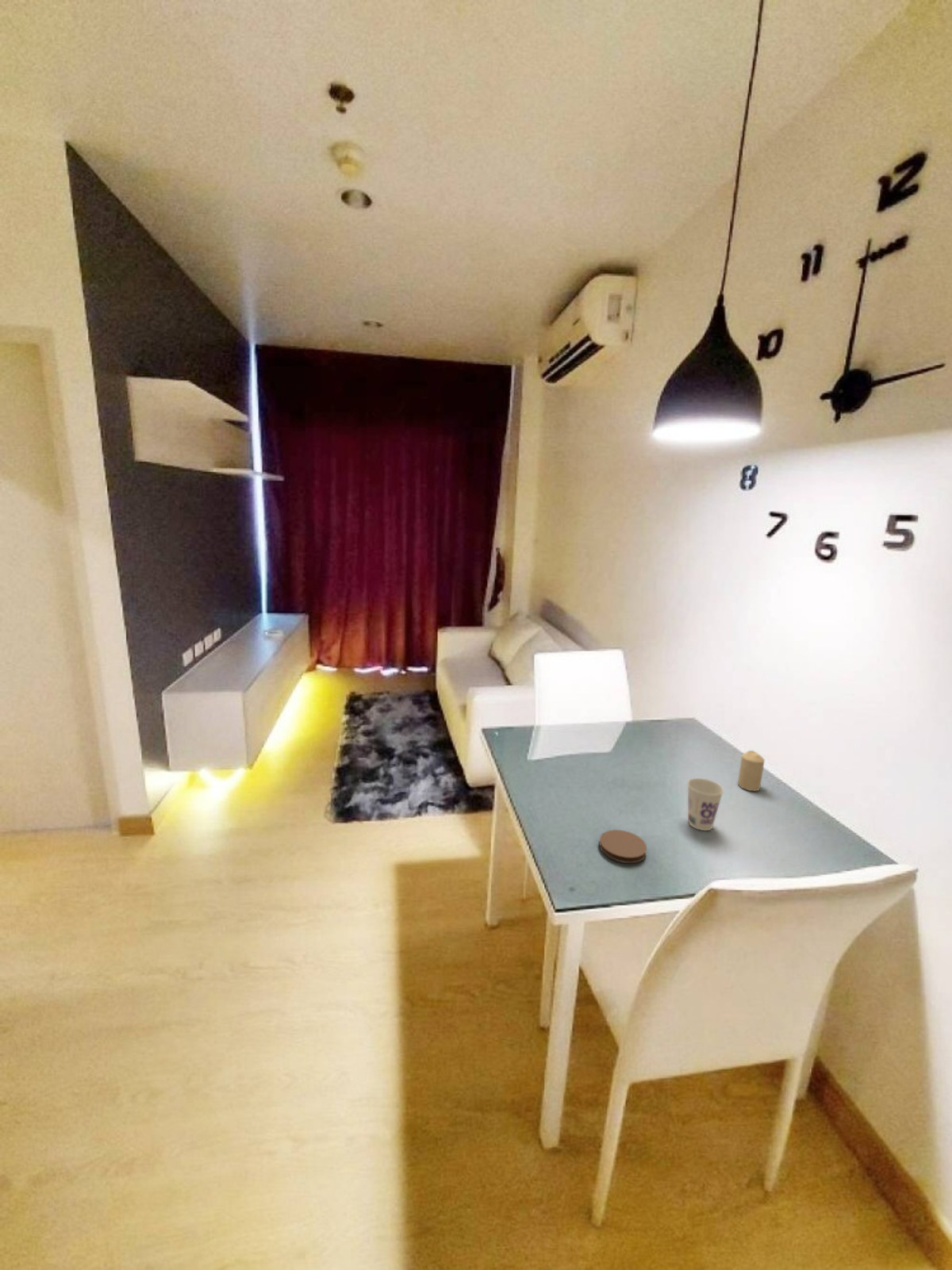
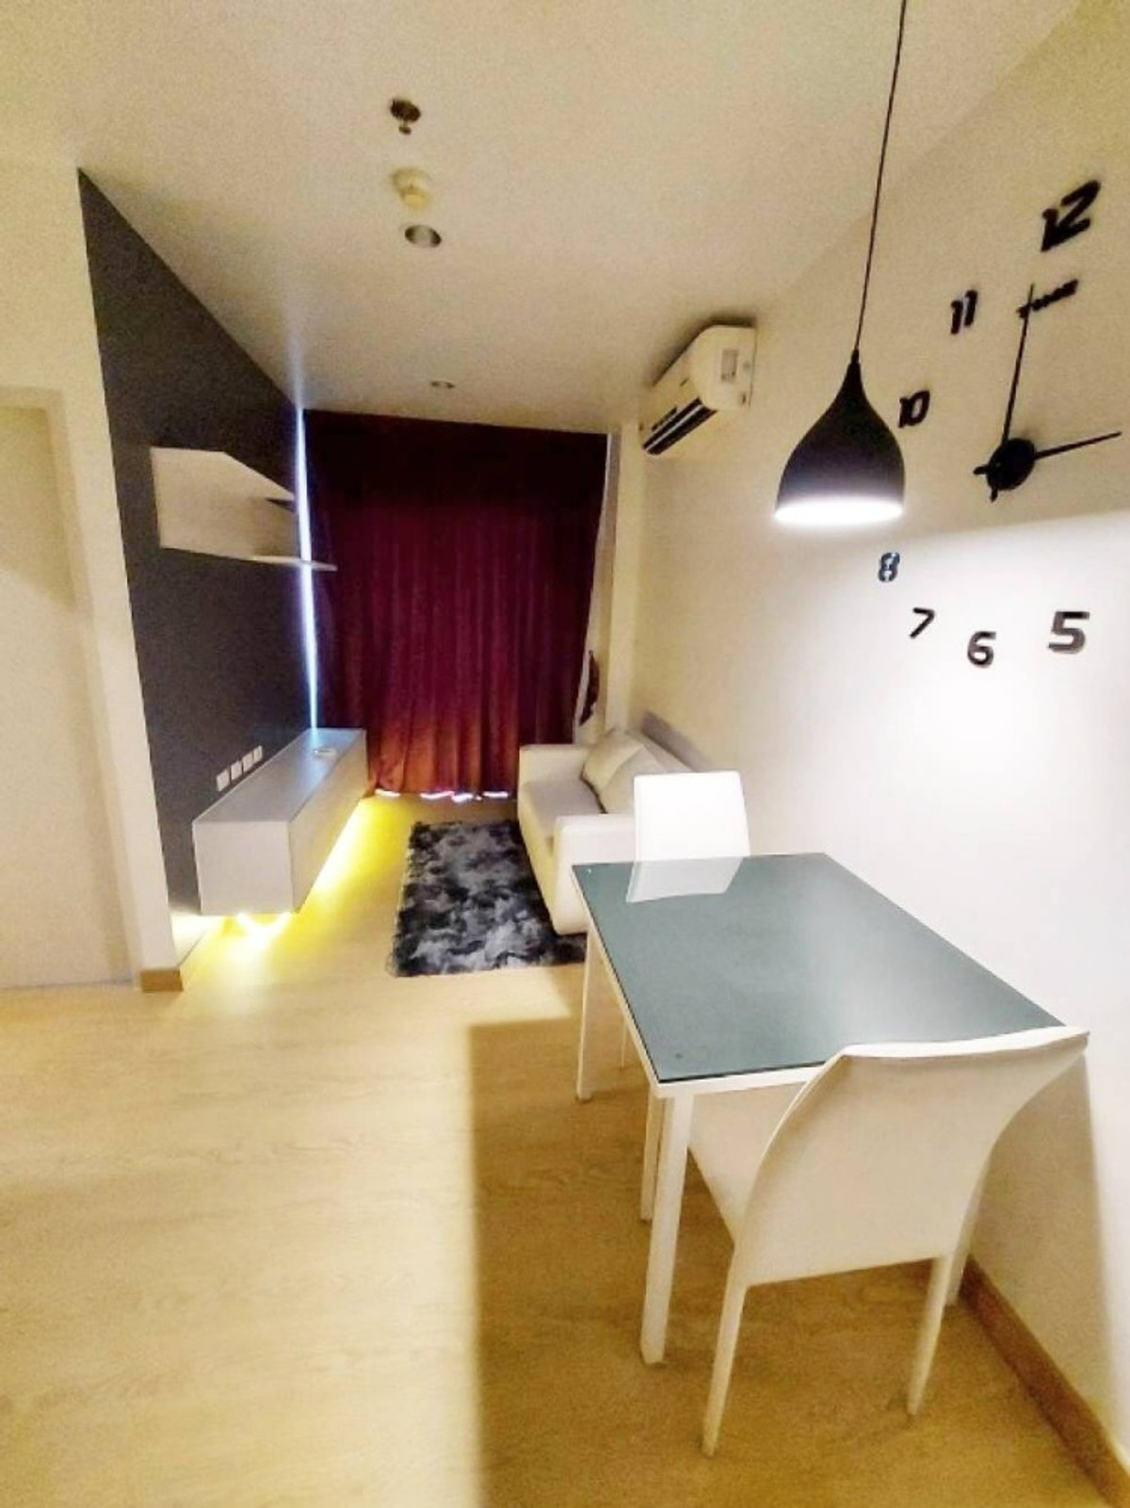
- candle [737,750,766,792]
- cup [686,777,724,831]
- coaster [599,829,647,864]
